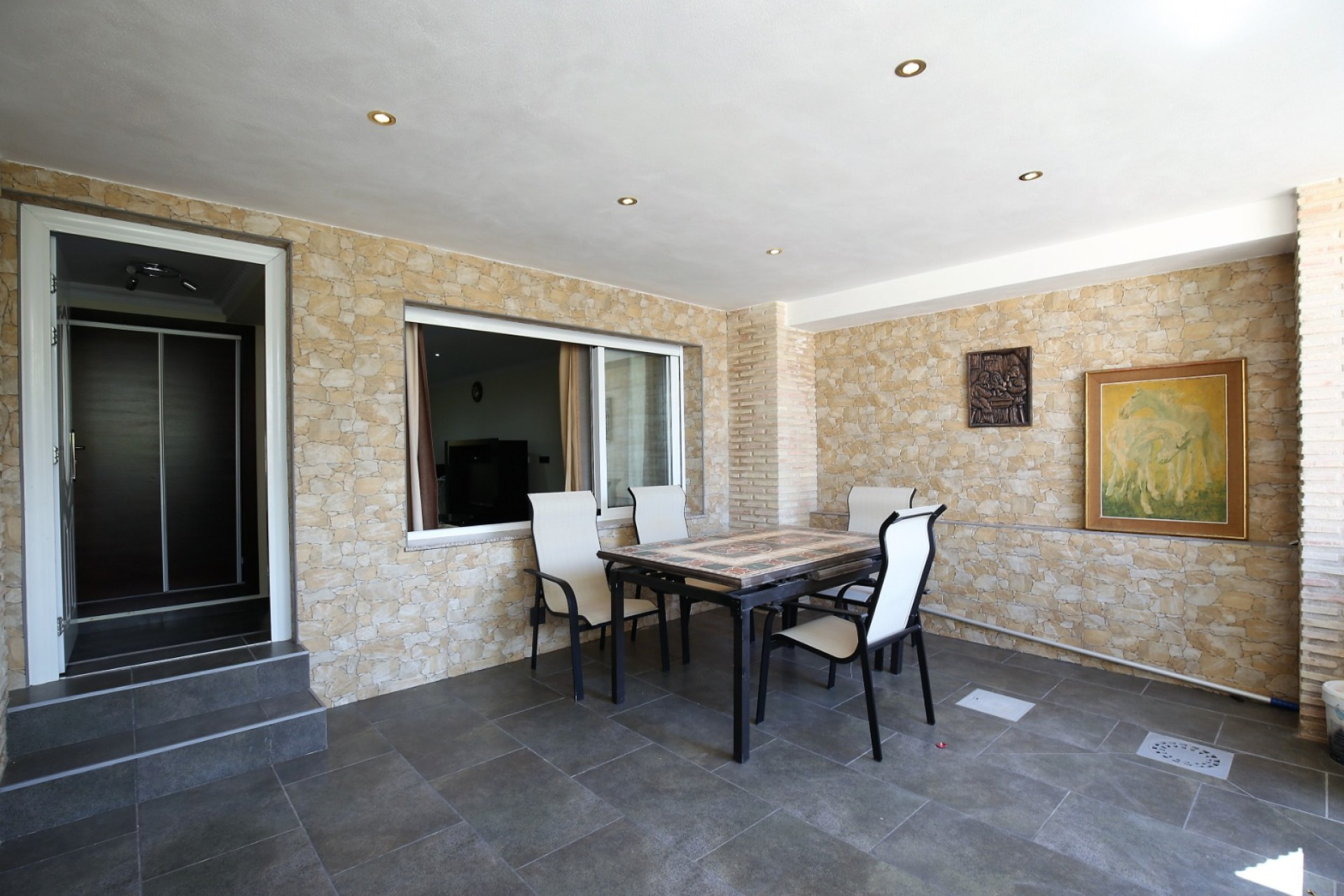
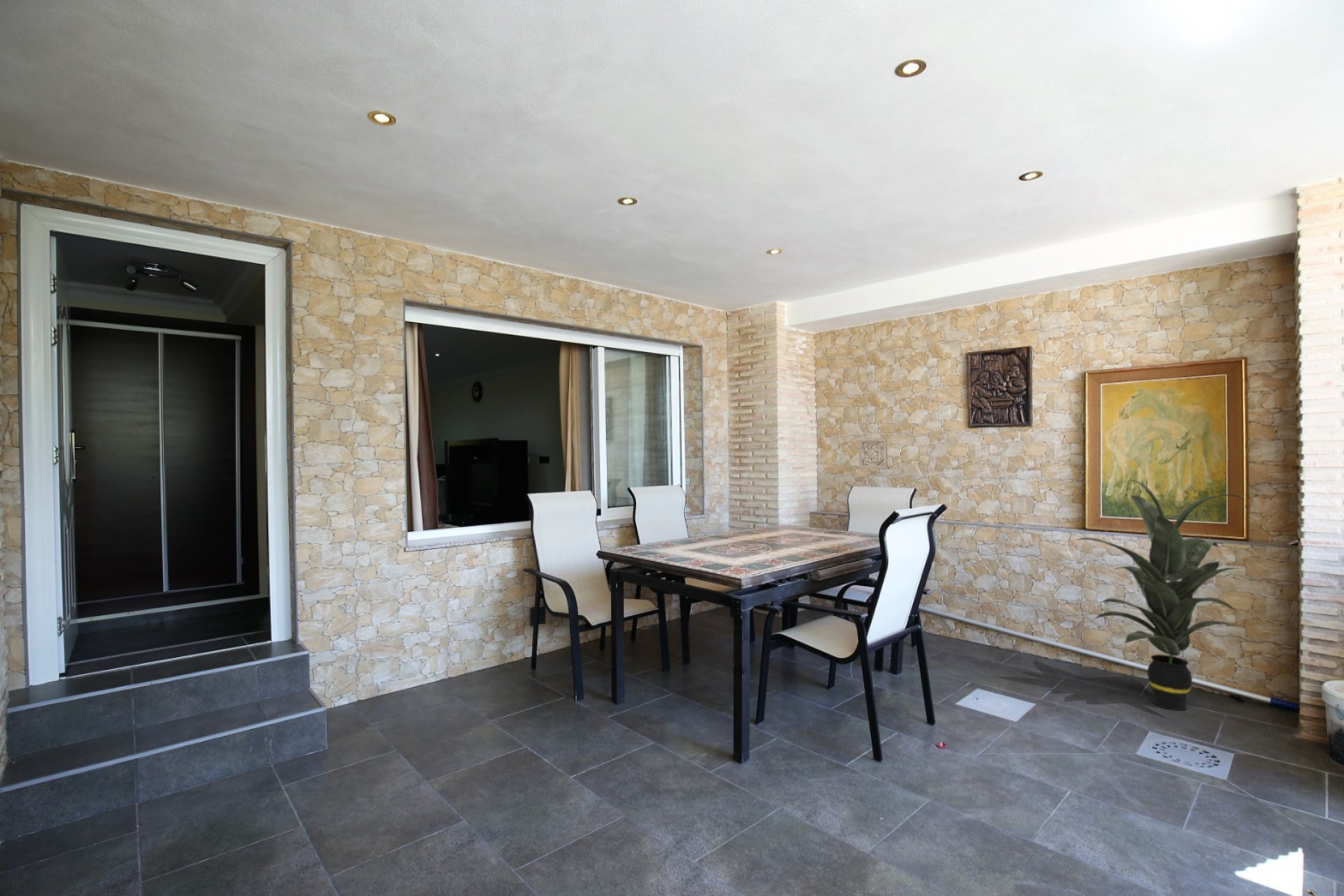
+ indoor plant [1073,479,1247,711]
+ wall ornament [858,437,888,470]
